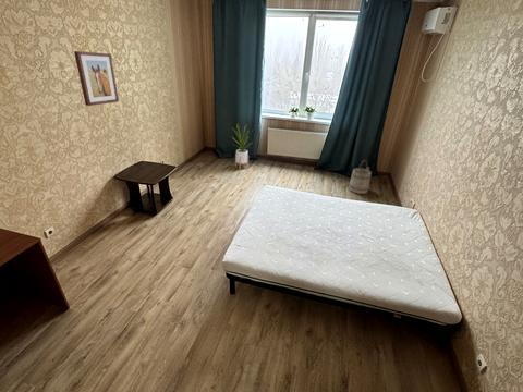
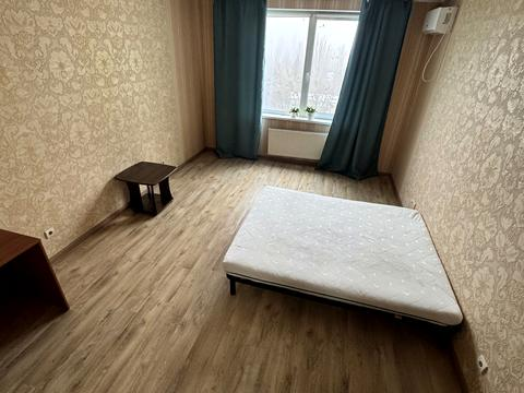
- bucket [348,159,373,195]
- wall art [73,50,120,107]
- house plant [231,124,254,170]
